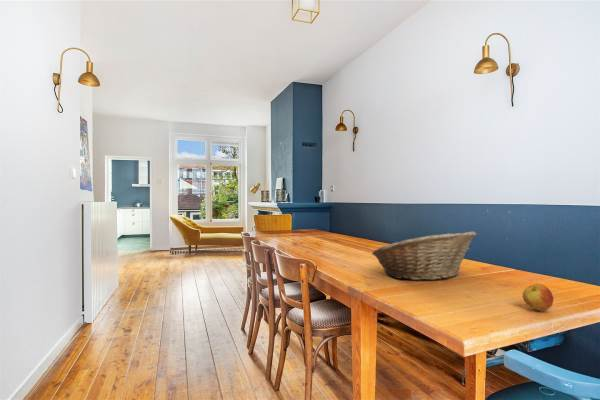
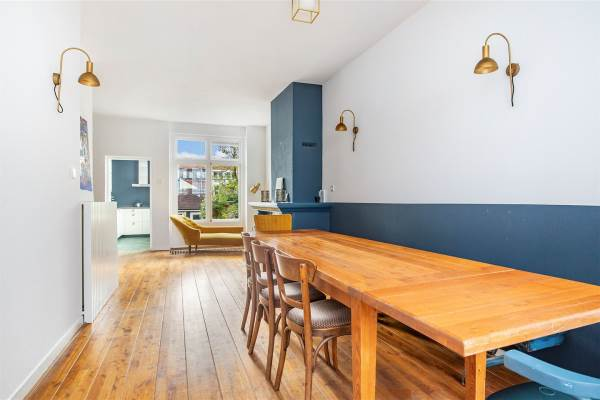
- fruit basket [371,231,477,281]
- apple [521,283,554,312]
